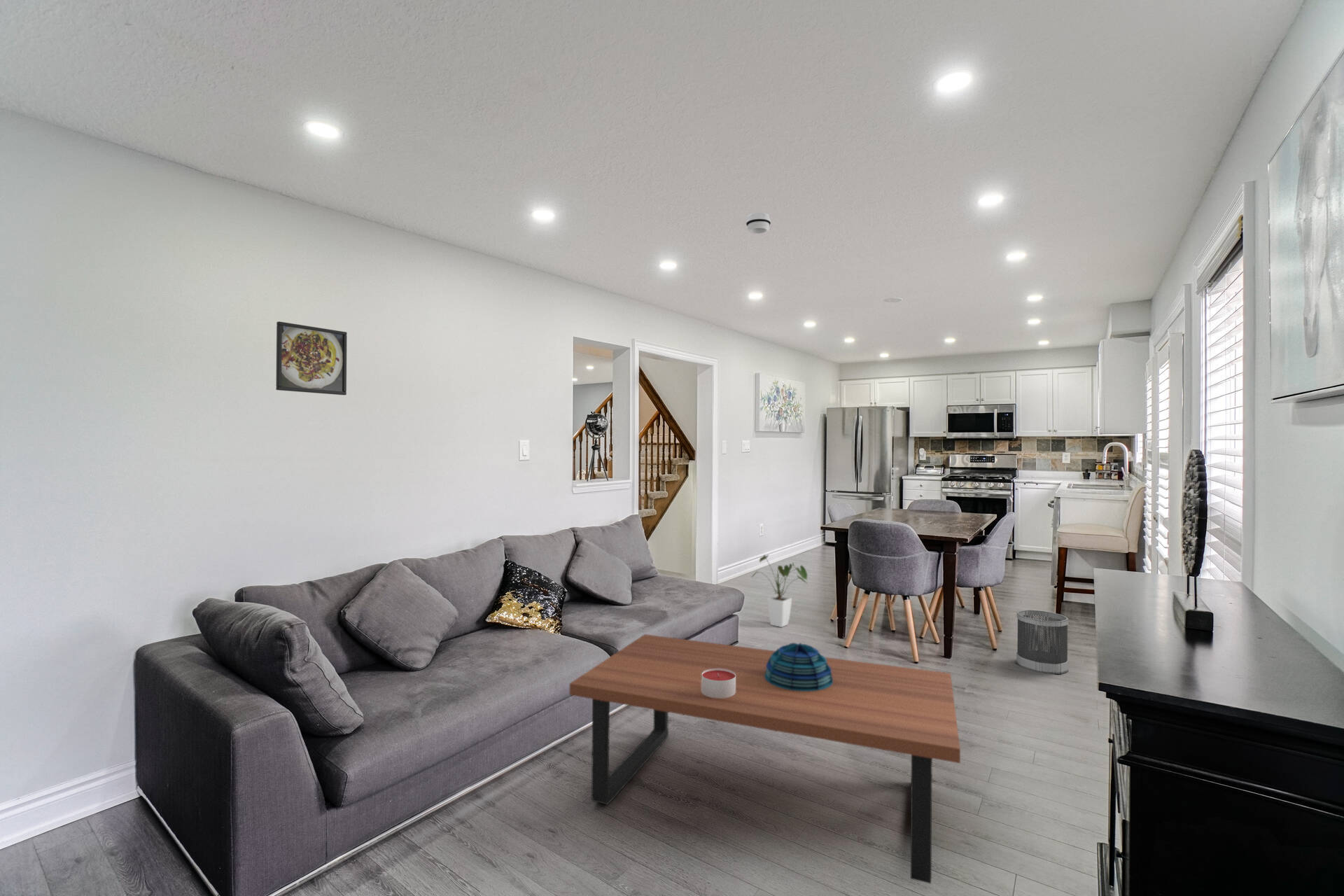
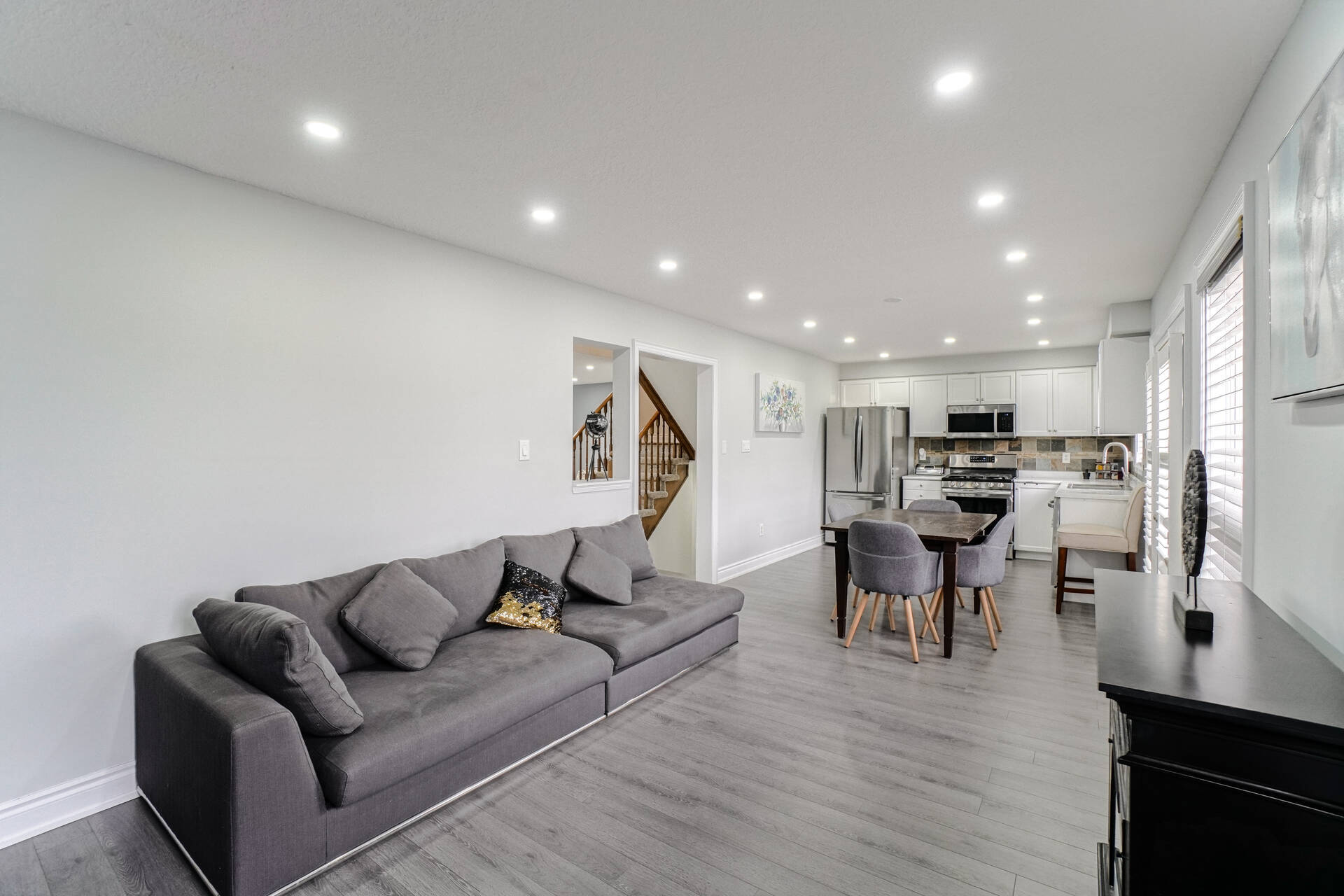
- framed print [275,321,348,395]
- house plant [751,554,809,628]
- wastebasket [1016,610,1070,675]
- decorative bowl [764,642,833,692]
- candle [701,668,736,698]
- smoke detector [745,212,771,235]
- coffee table [568,633,961,884]
